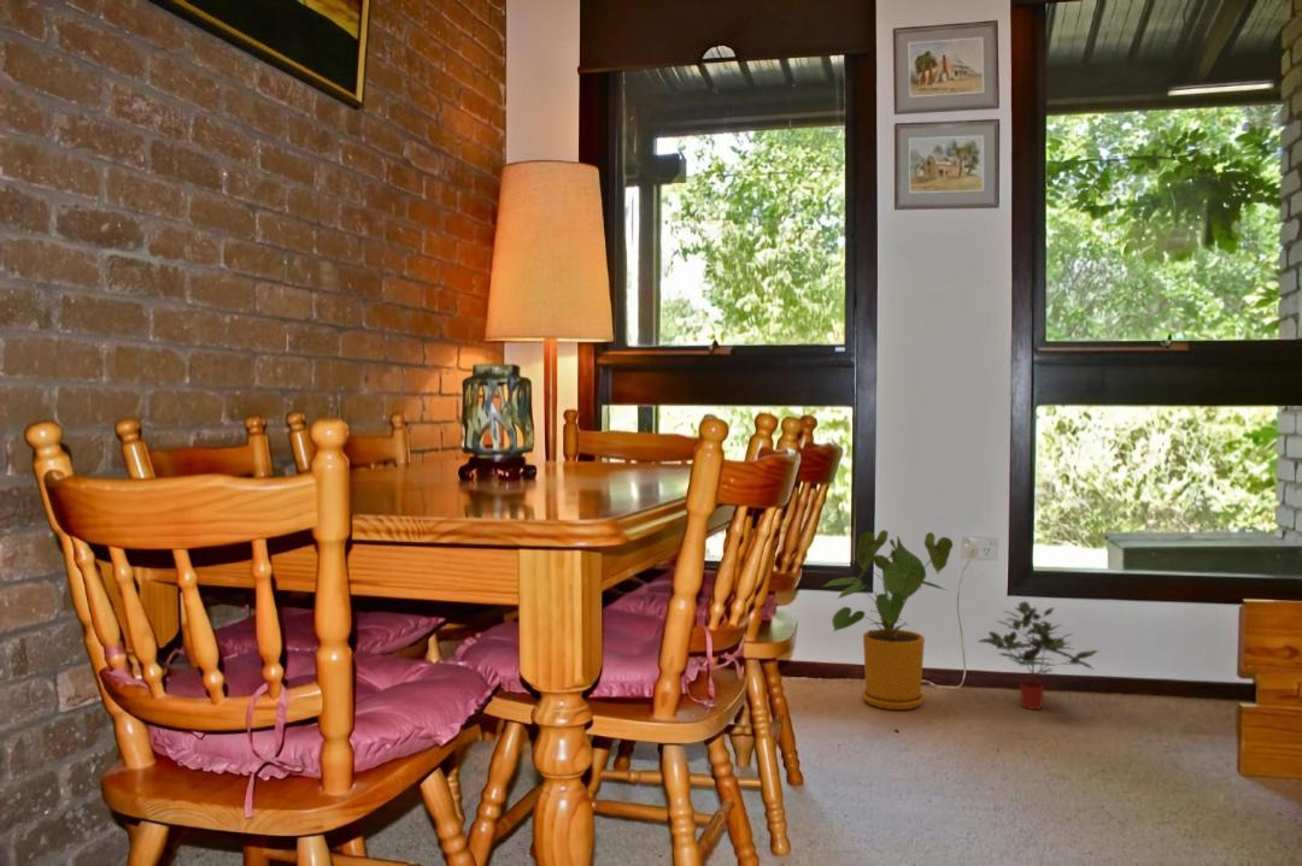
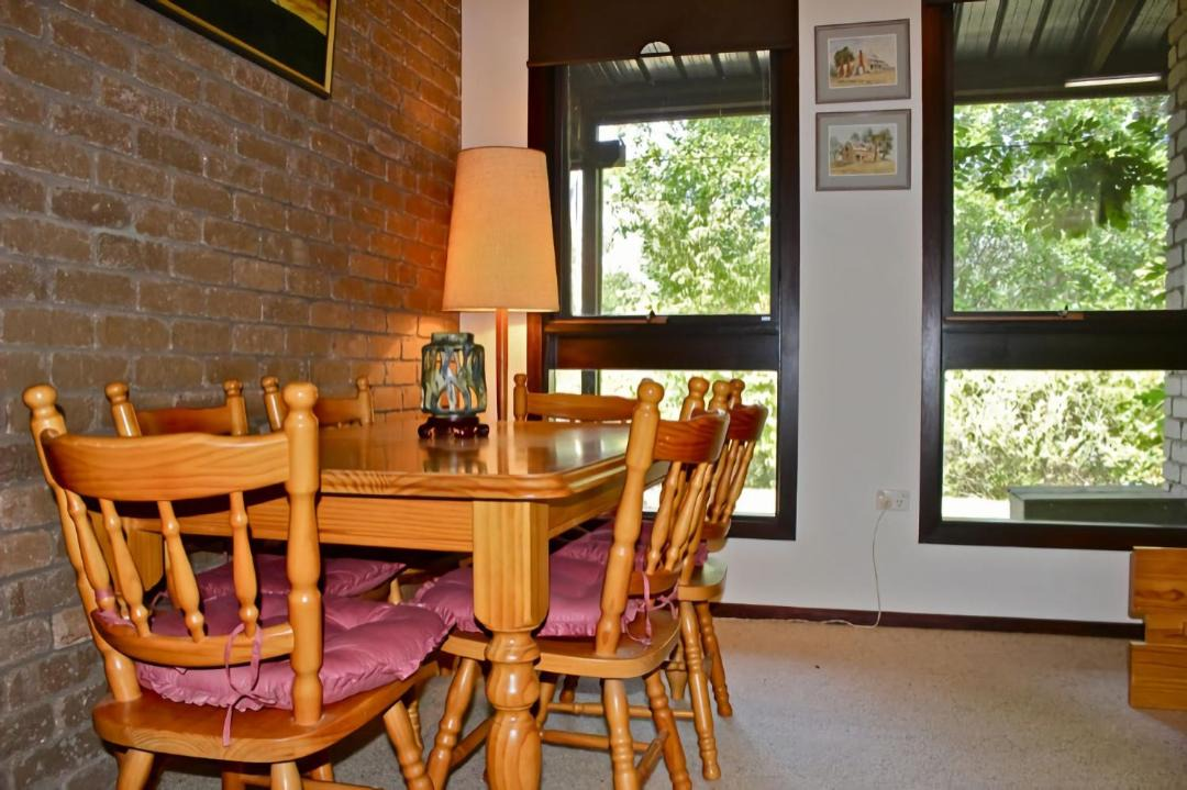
- house plant [822,529,955,711]
- potted plant [975,600,1101,711]
